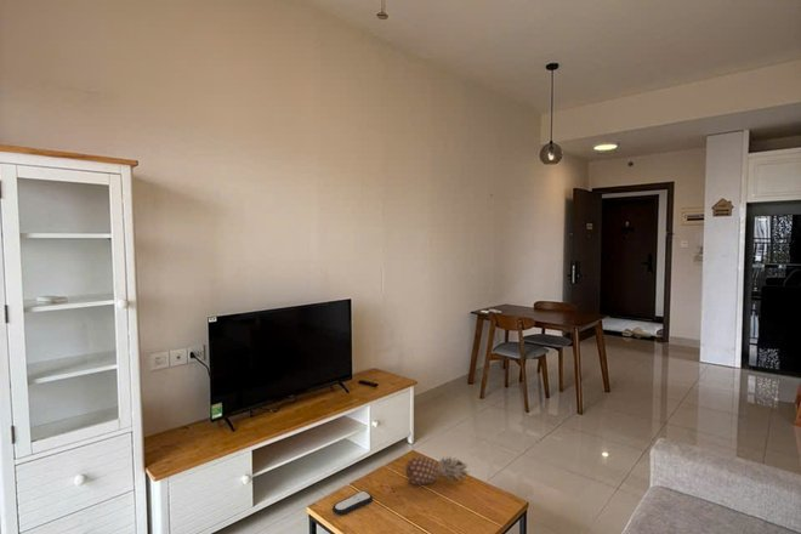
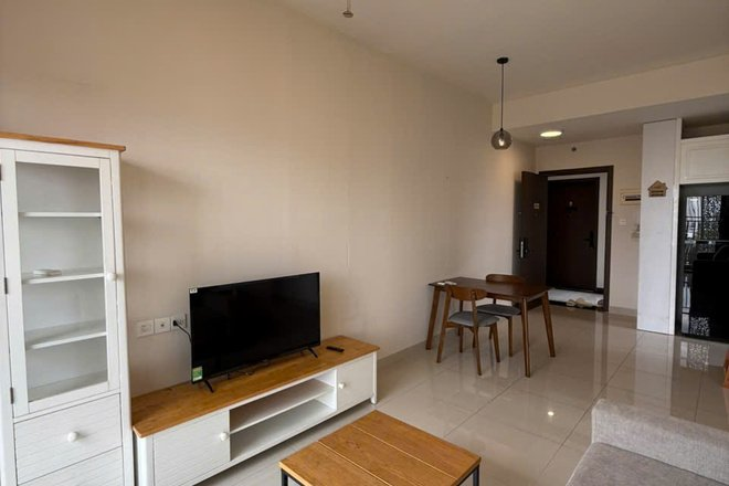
- remote control [331,490,374,516]
- fruit [400,455,471,487]
